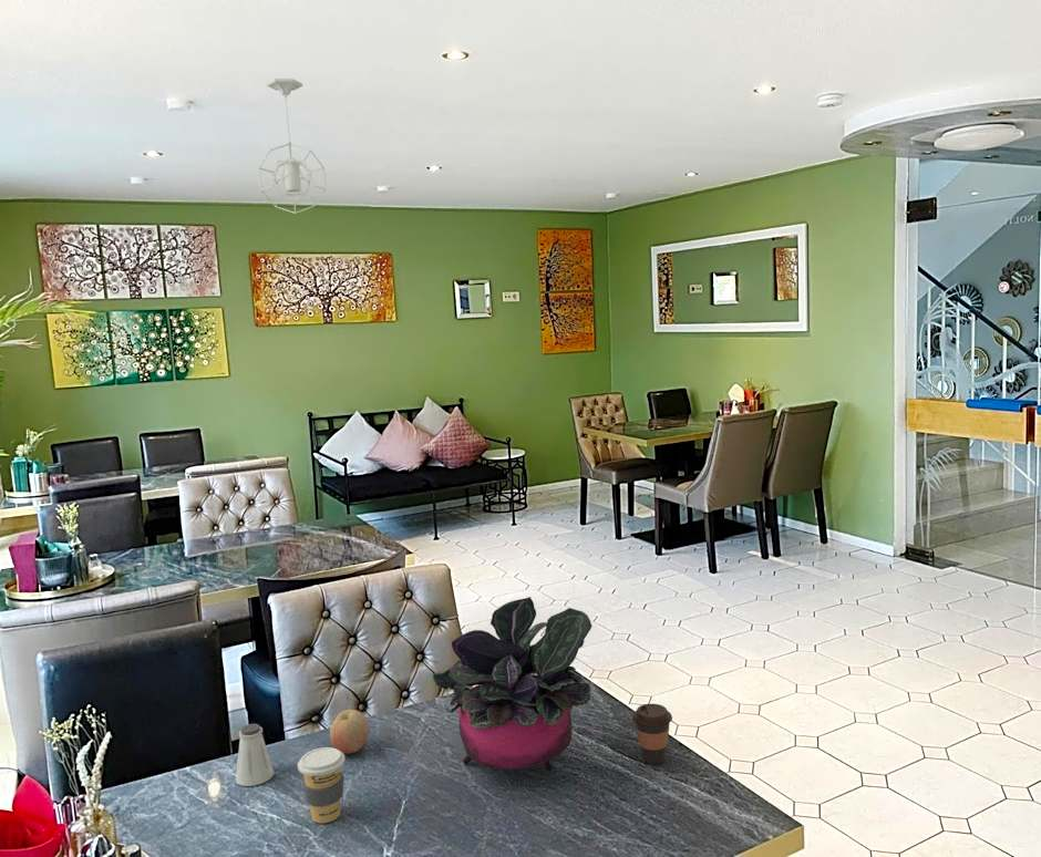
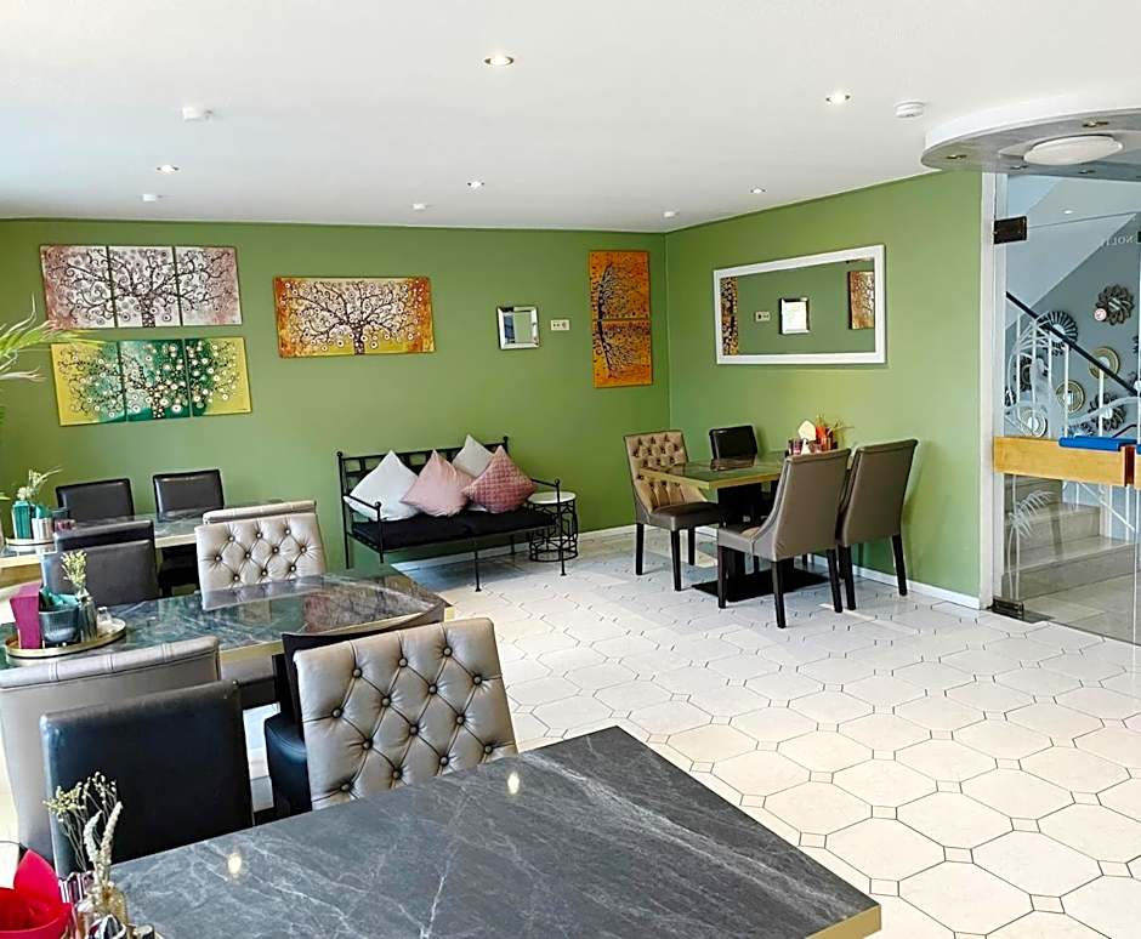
- pendant light [258,78,327,215]
- saltshaker [235,723,276,787]
- coffee cup [297,746,346,824]
- fruit [329,709,371,755]
- coffee cup [631,703,673,765]
- potted plant [432,596,592,772]
